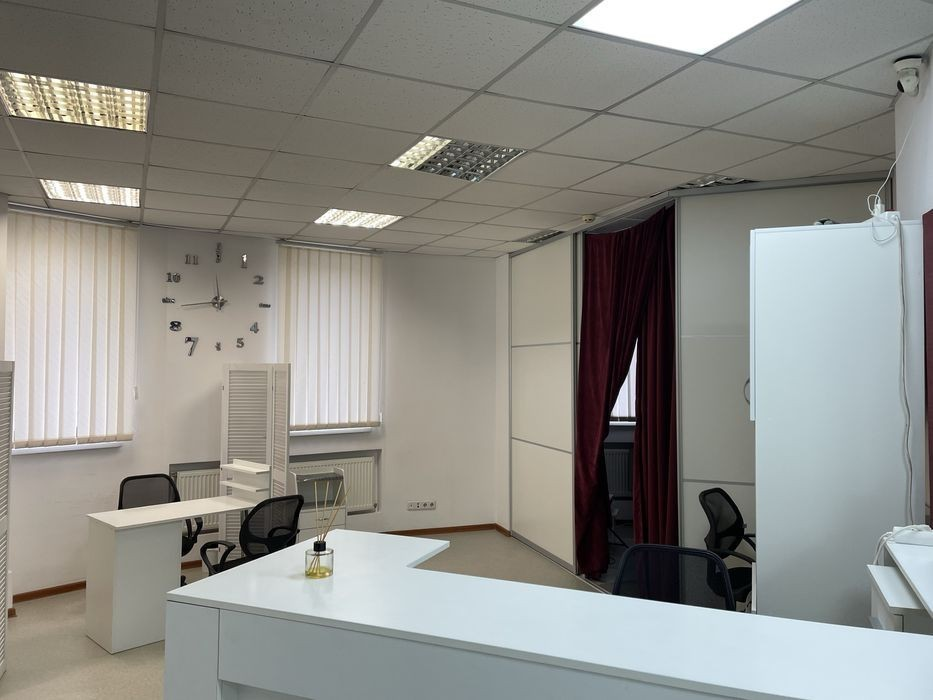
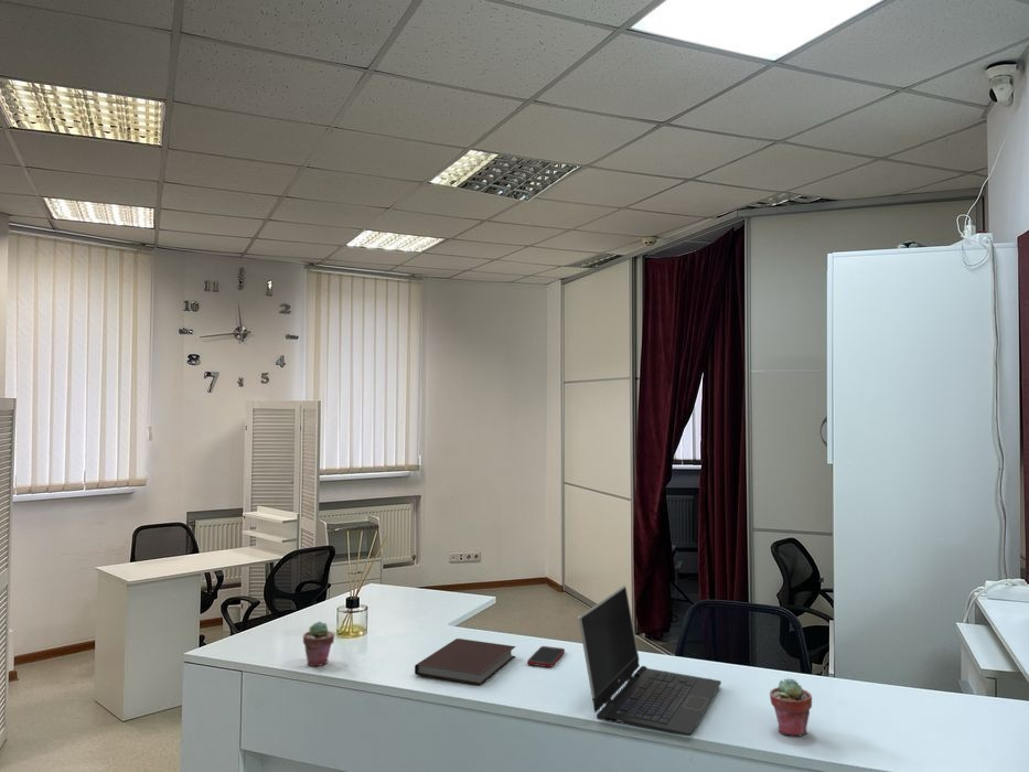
+ cell phone [526,645,566,668]
+ potted succulent [302,621,335,667]
+ potted succulent [769,677,813,737]
+ laptop computer [577,585,722,737]
+ notebook [414,637,517,687]
